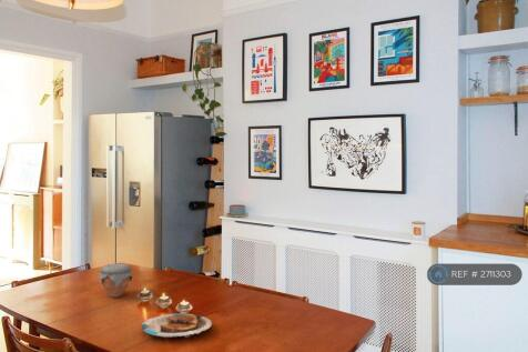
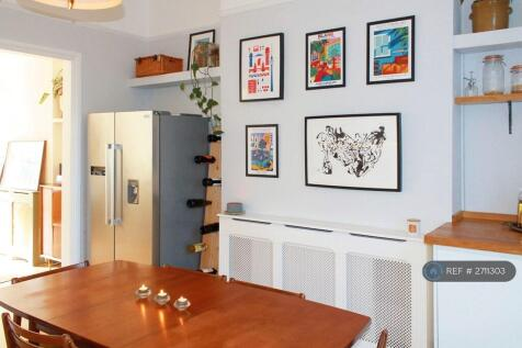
- plate [140,312,213,339]
- jar [98,262,134,299]
